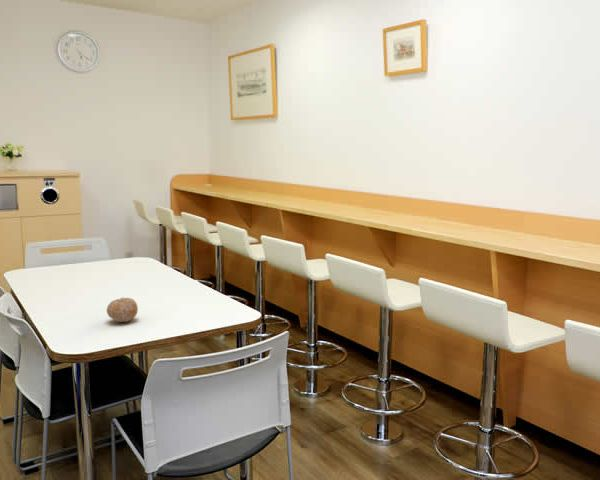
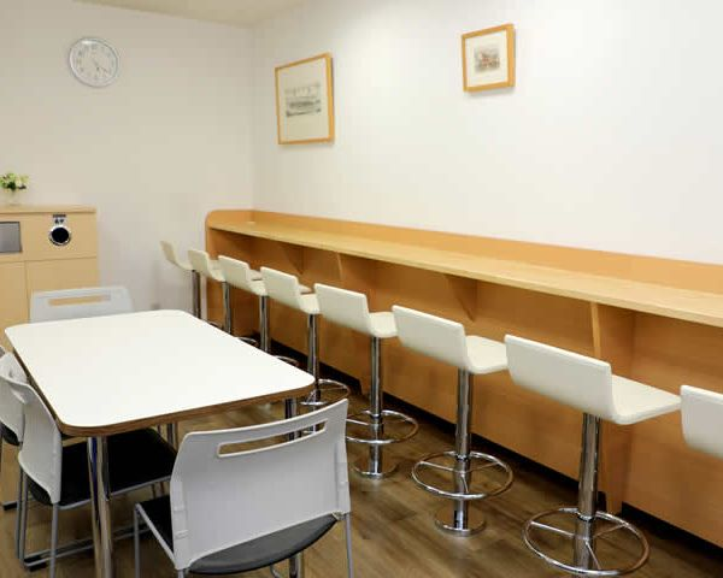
- fruit [106,297,139,323]
